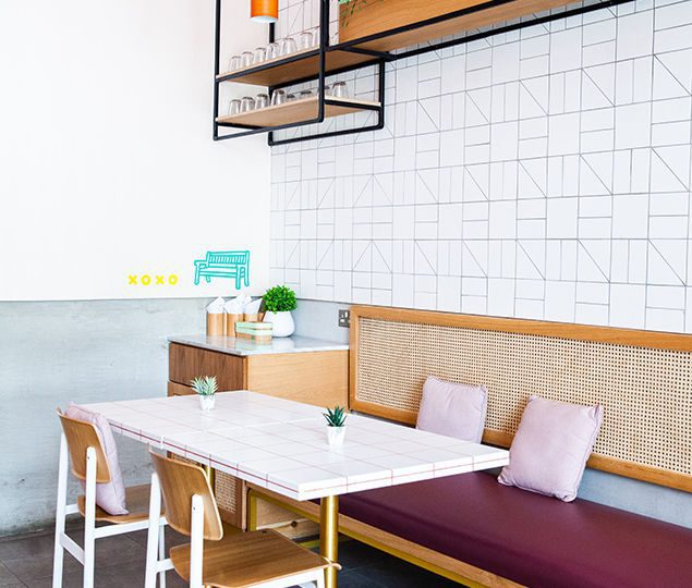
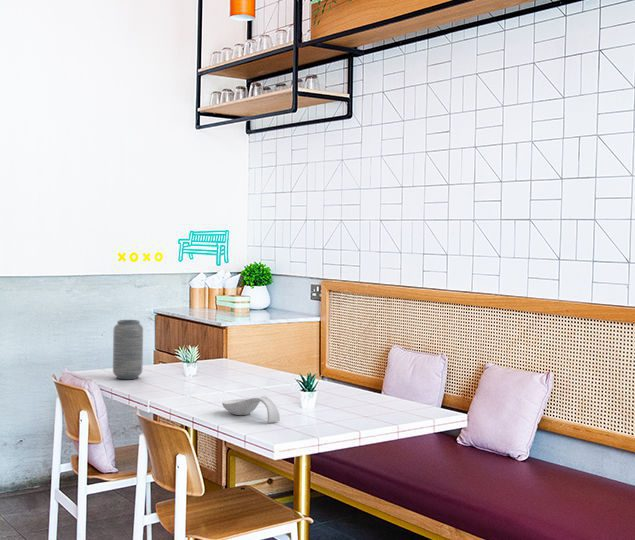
+ vase [112,319,144,380]
+ spoon rest [221,395,281,424]
